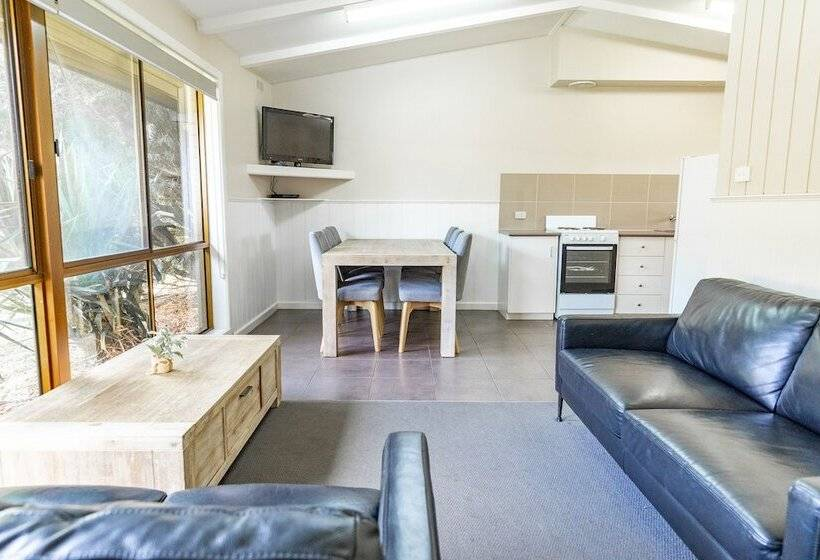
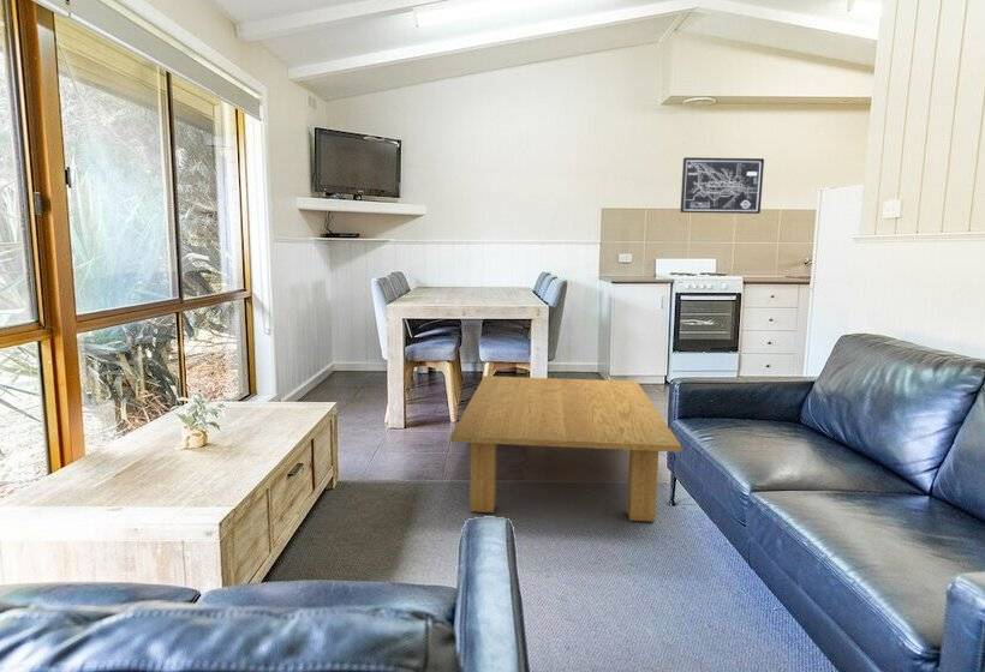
+ wall art [679,156,765,215]
+ coffee table [449,374,682,523]
